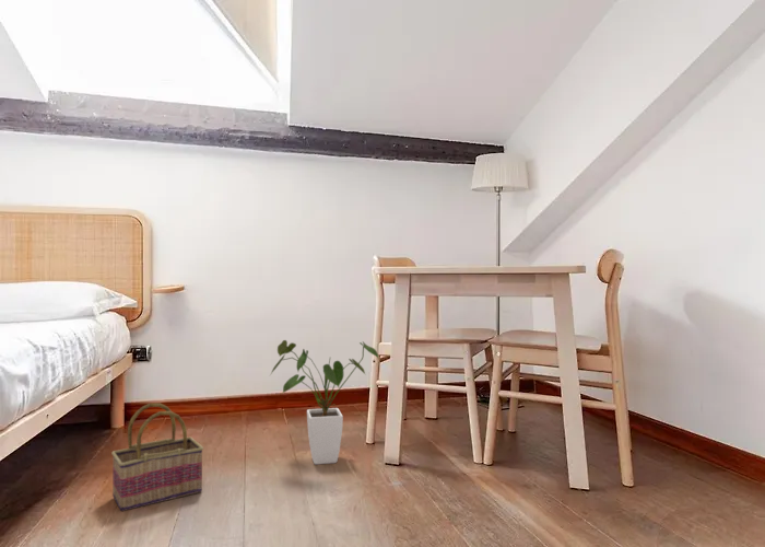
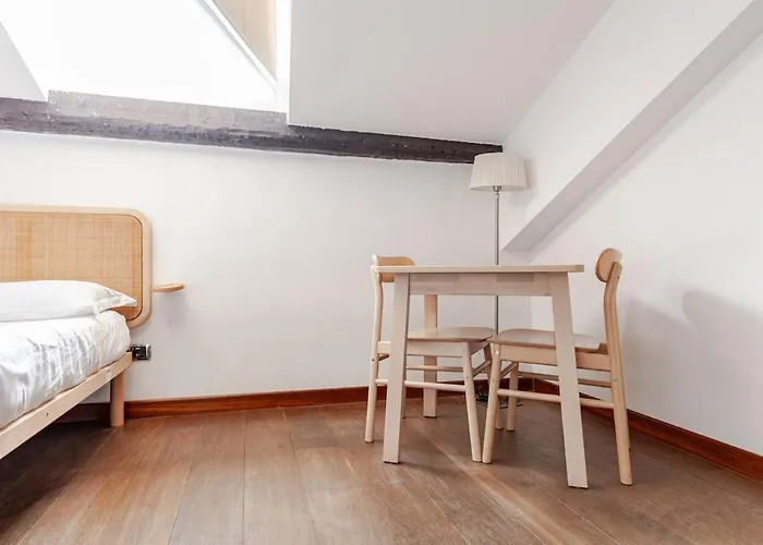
- house plant [269,339,379,465]
- basket [110,403,204,512]
